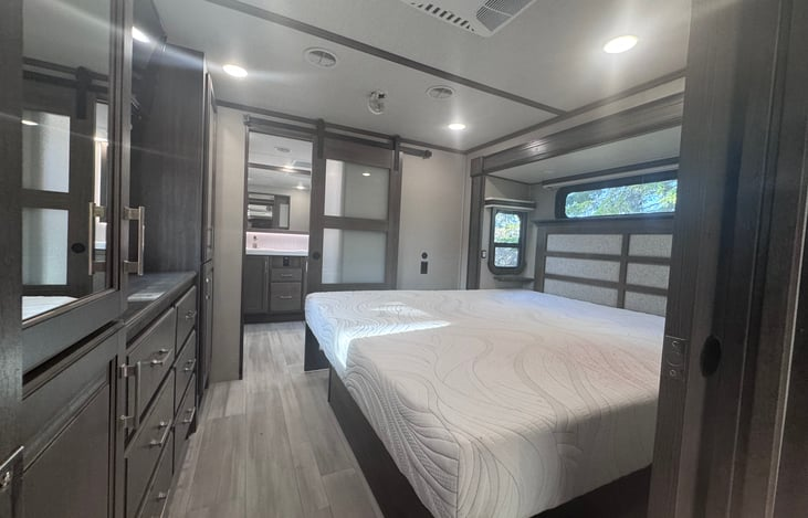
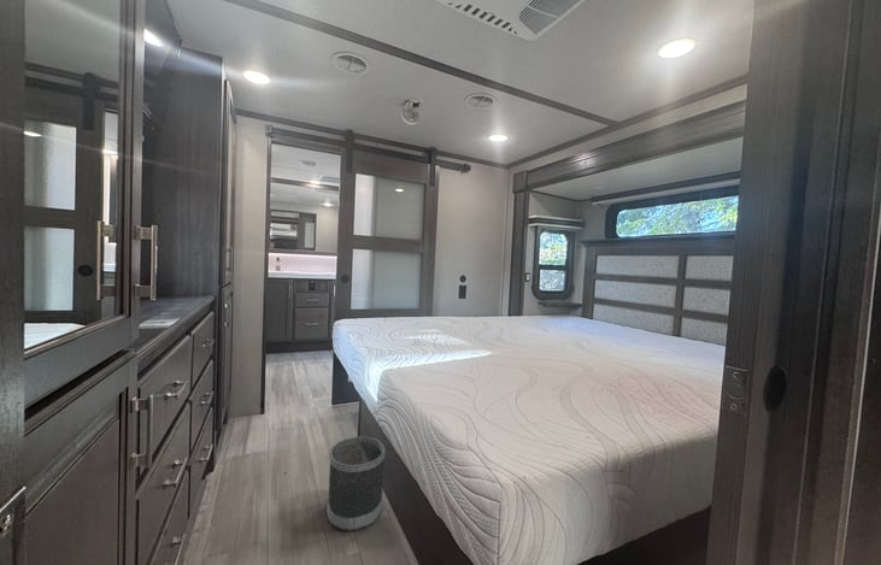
+ wastebasket [325,435,387,532]
